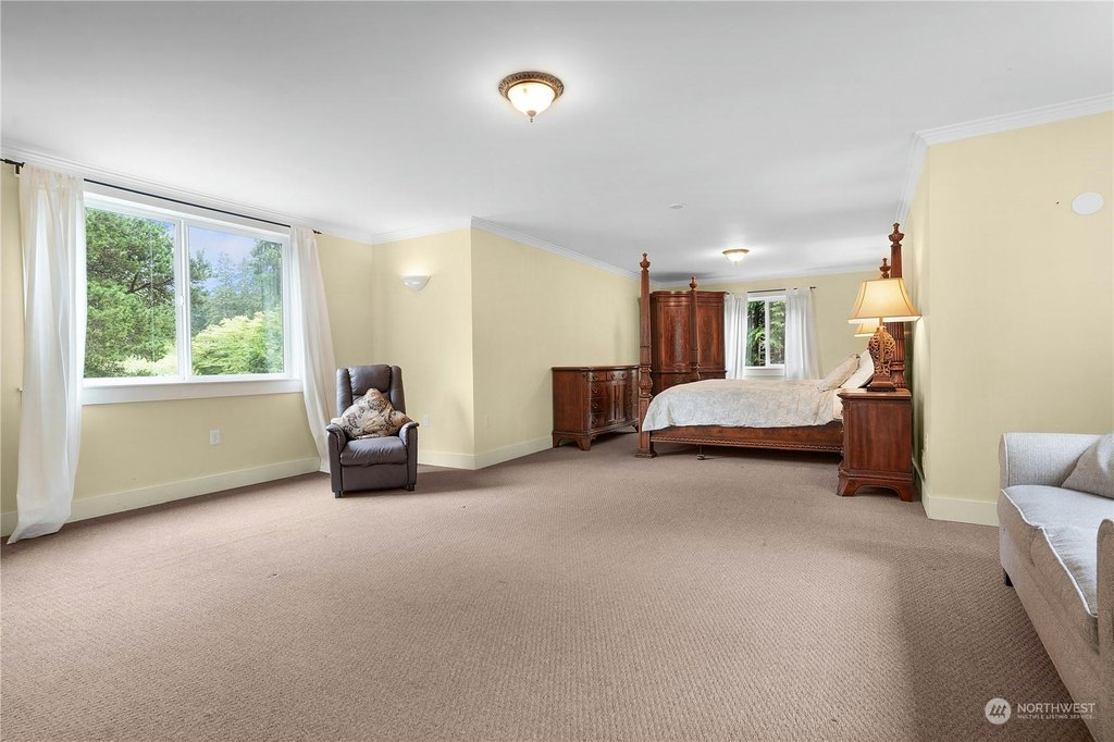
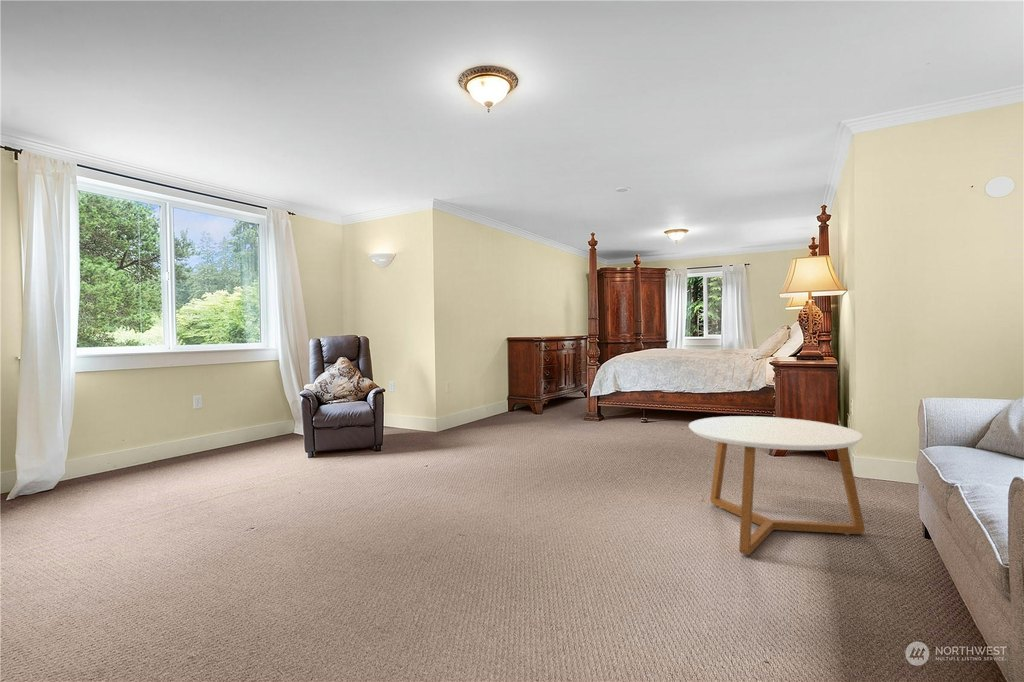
+ coffee table [688,415,866,556]
